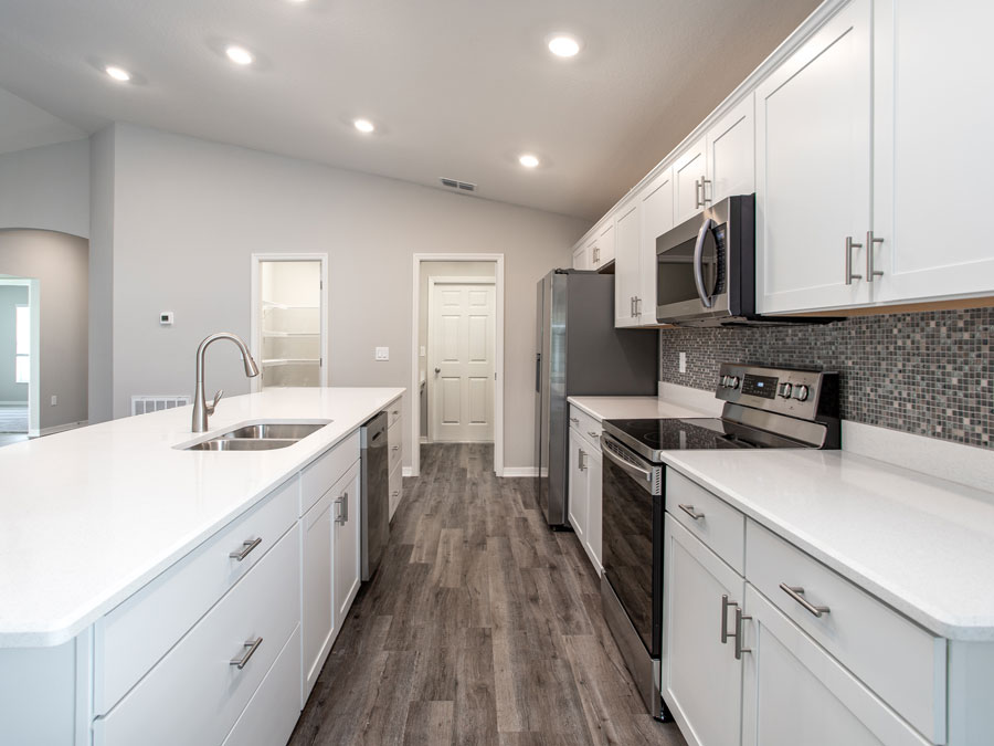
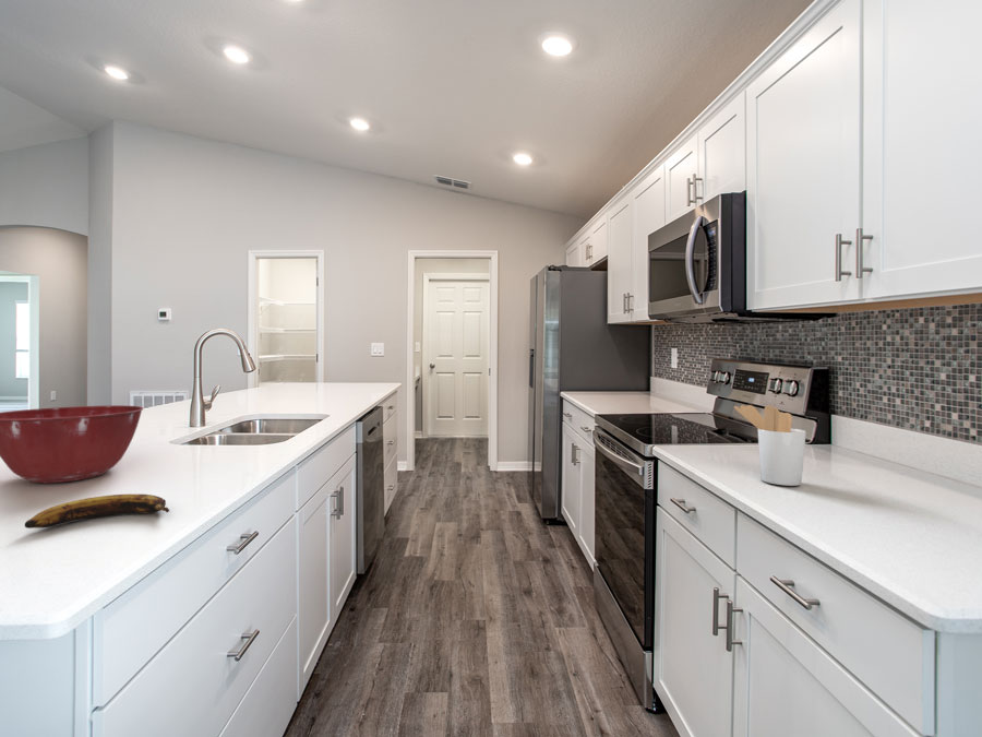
+ mixing bowl [0,404,144,484]
+ utensil holder [733,404,807,487]
+ banana [24,494,170,530]
